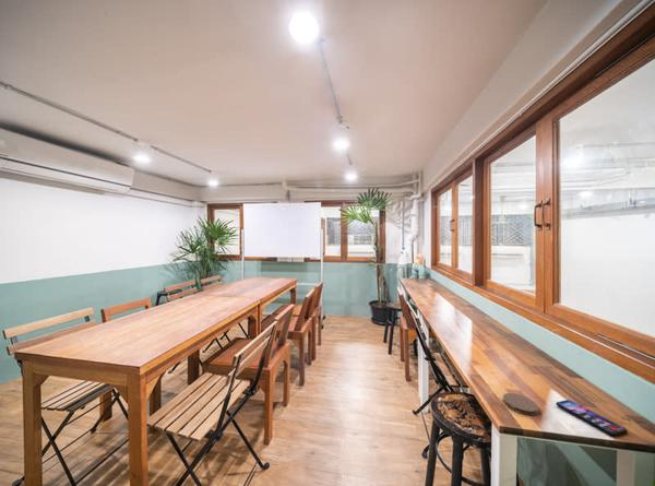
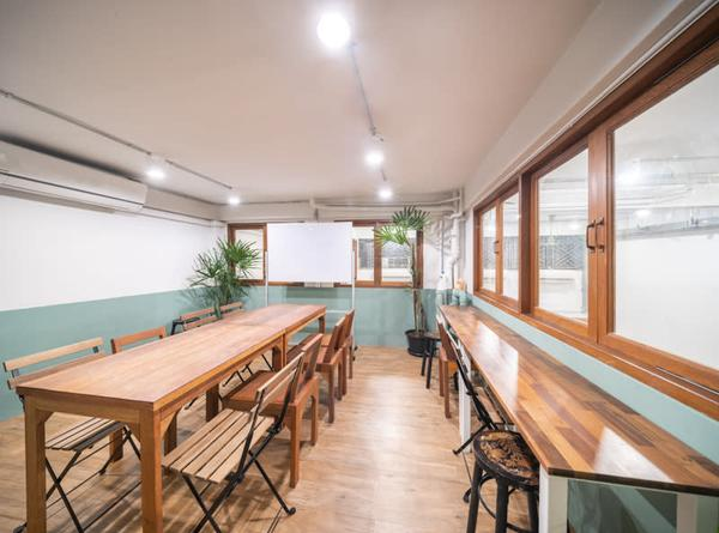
- smartphone [556,399,629,438]
- coaster [502,392,539,416]
